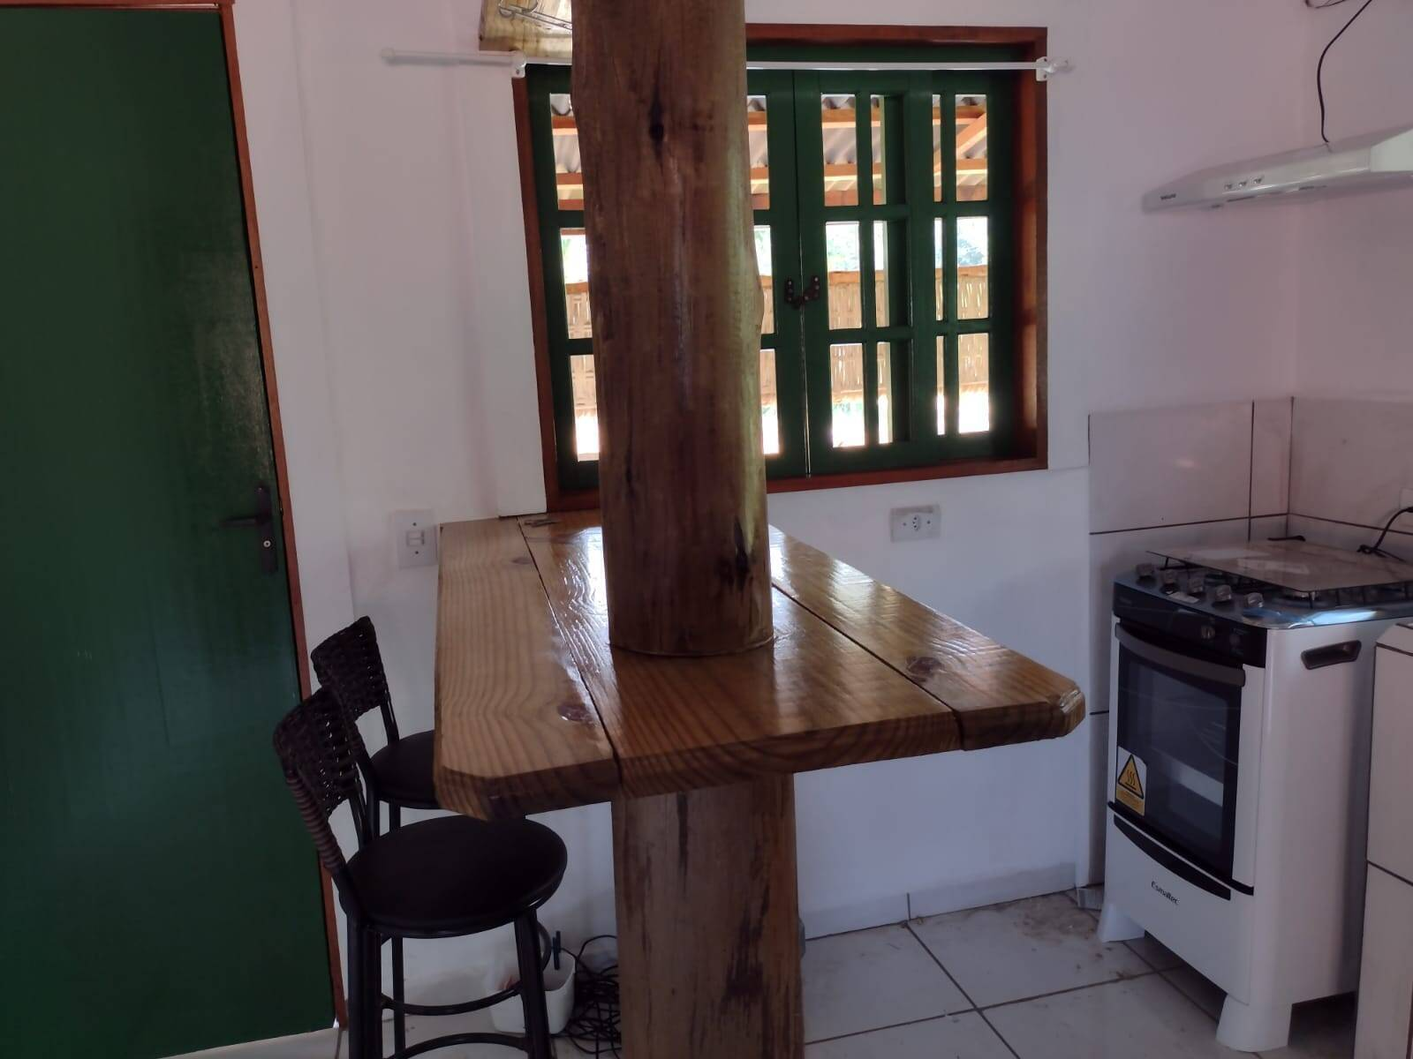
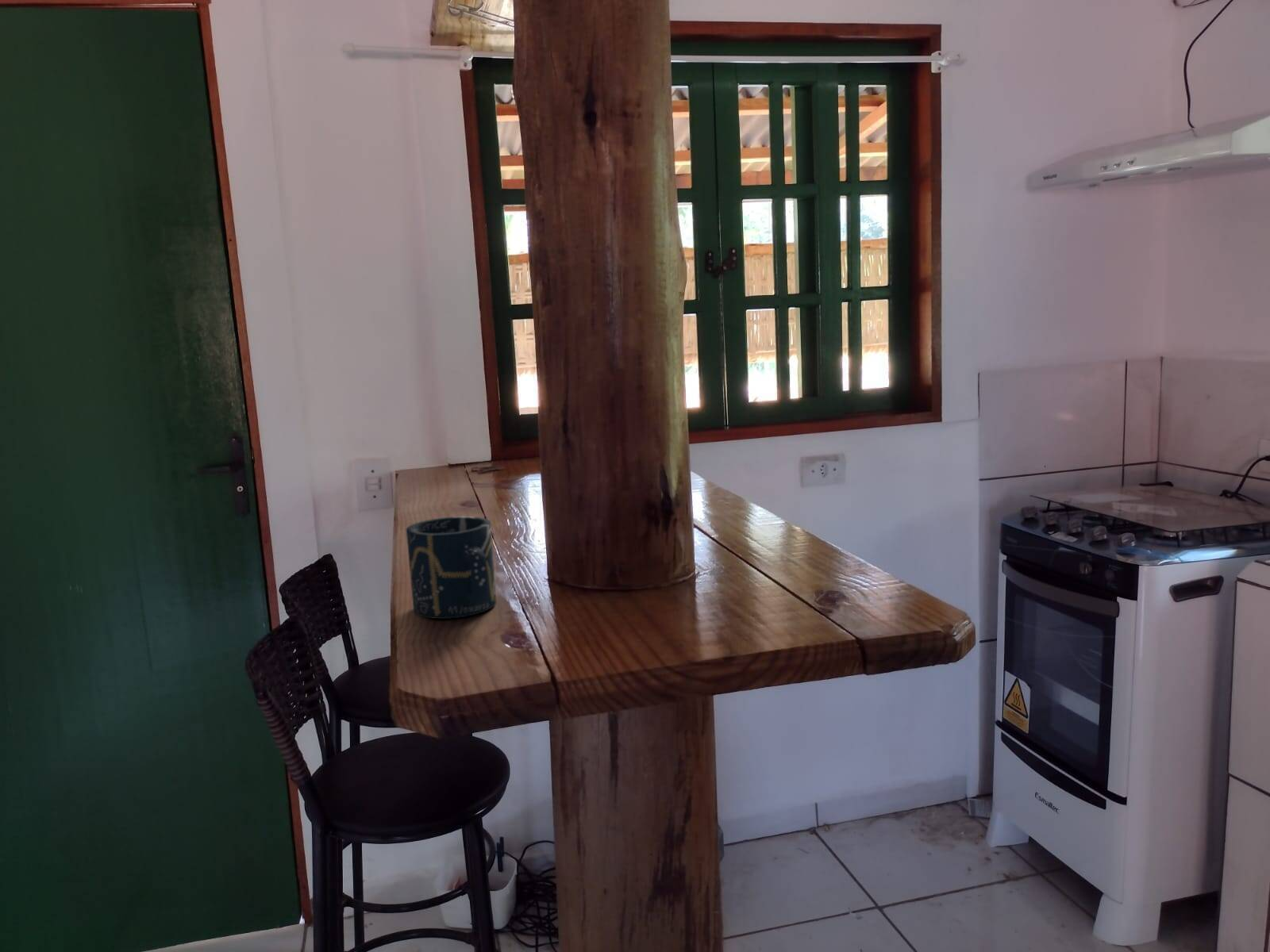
+ cup [406,516,498,620]
